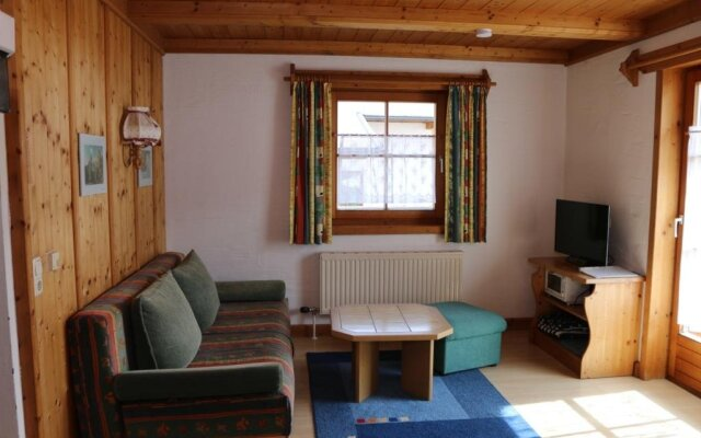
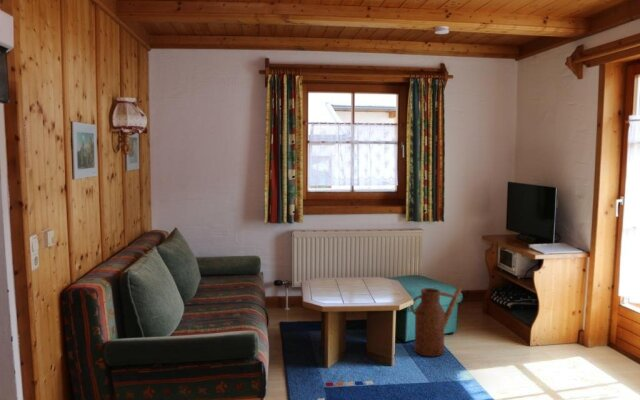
+ watering can [409,285,463,358]
